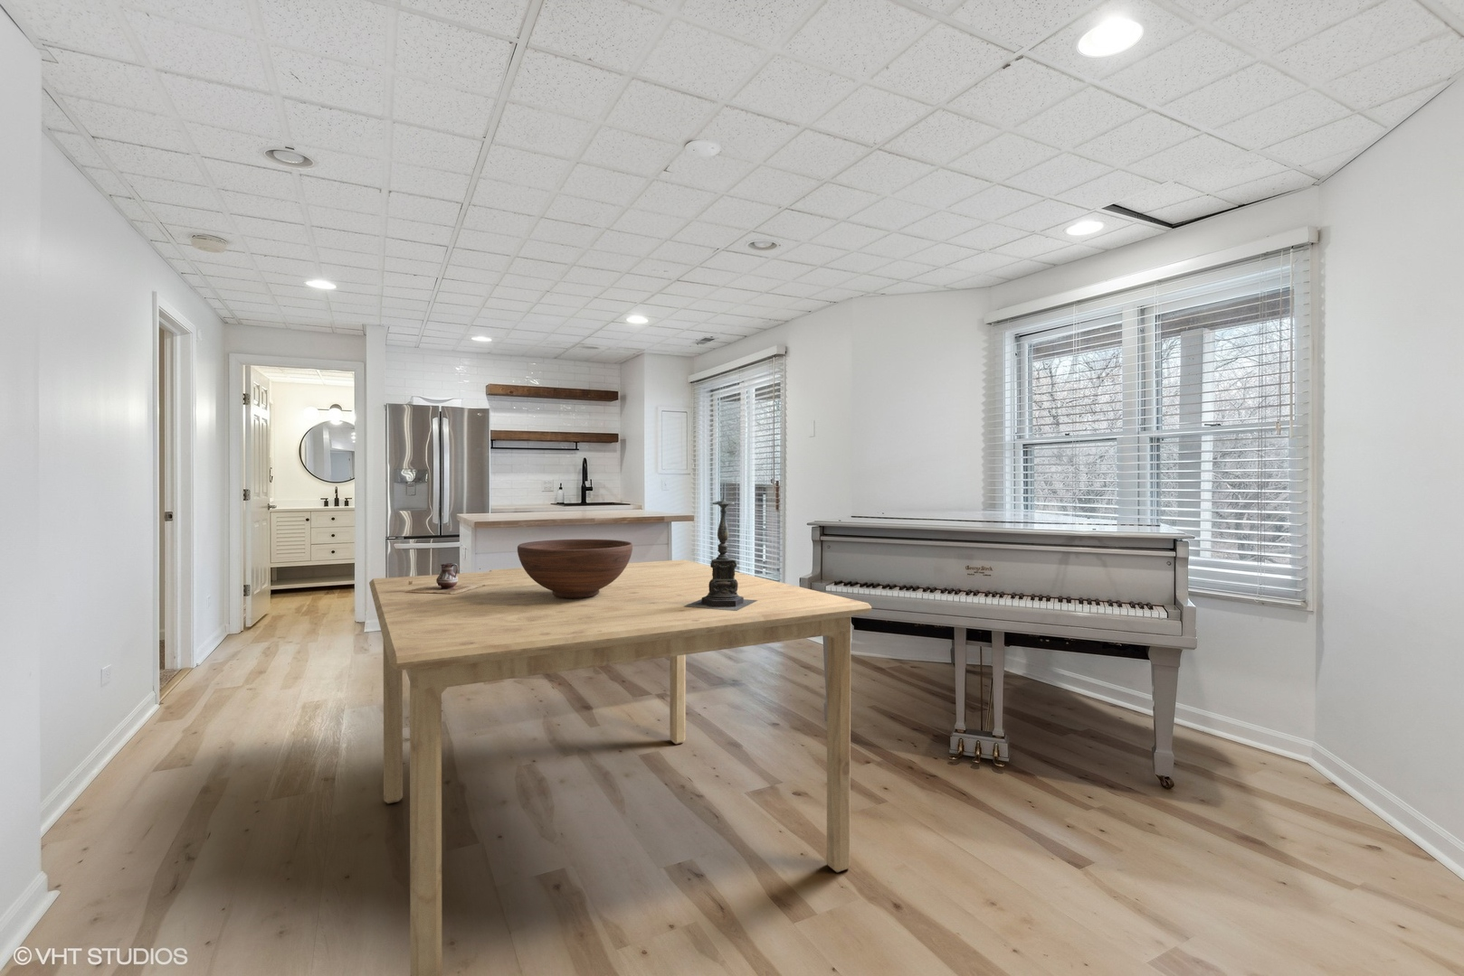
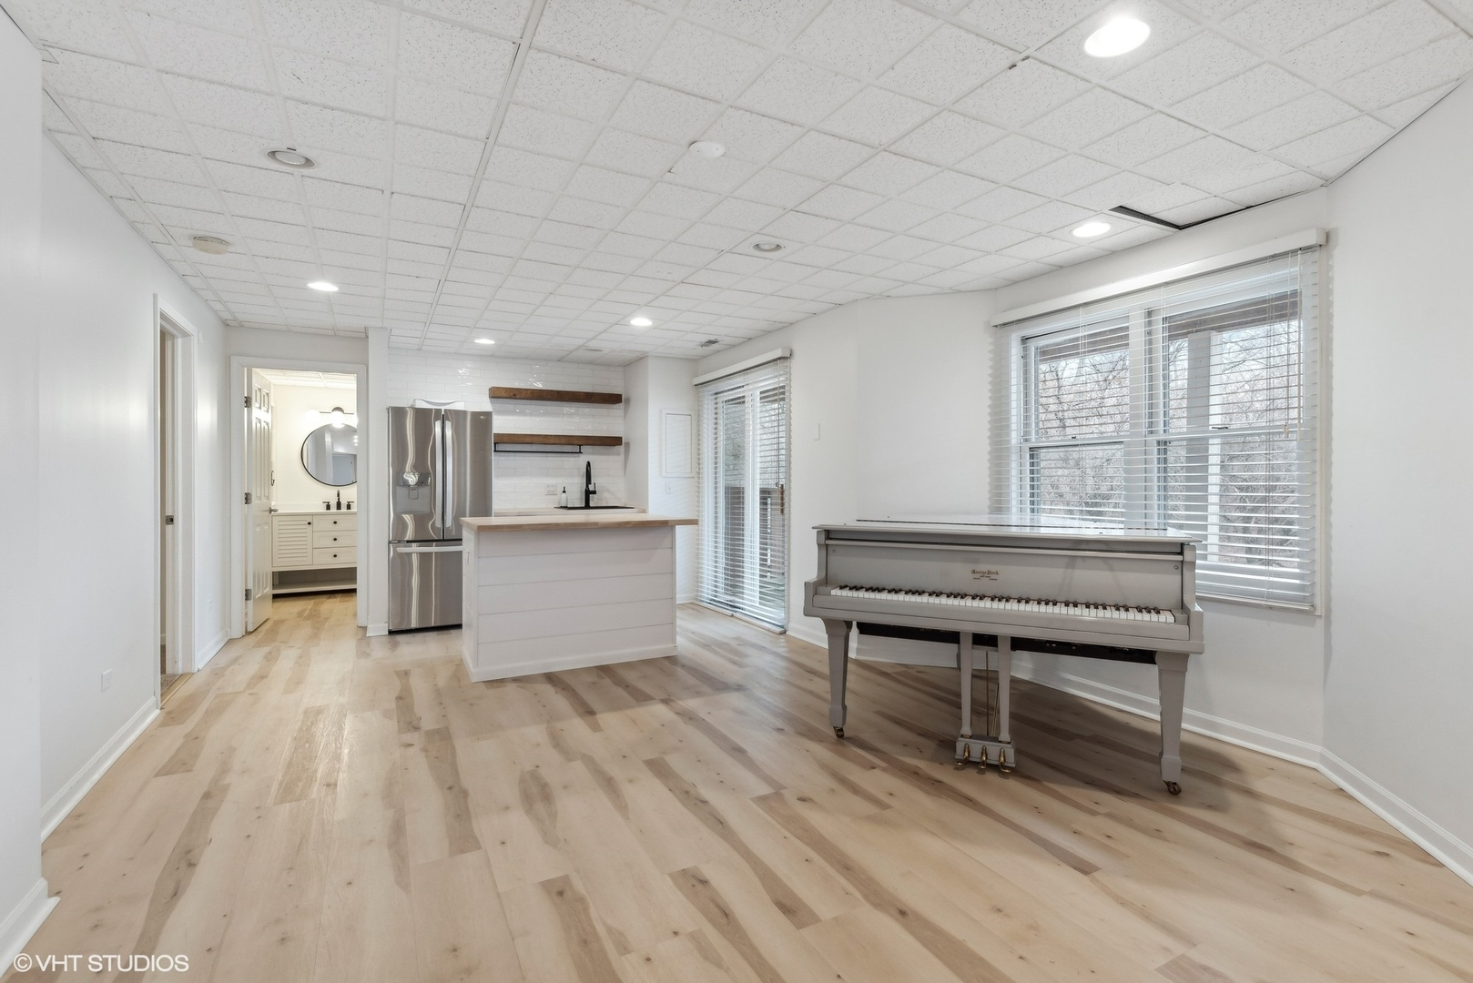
- fruit bowl [517,538,633,598]
- candle holder [685,486,759,611]
- dining table [368,559,872,976]
- pitcher [404,562,485,595]
